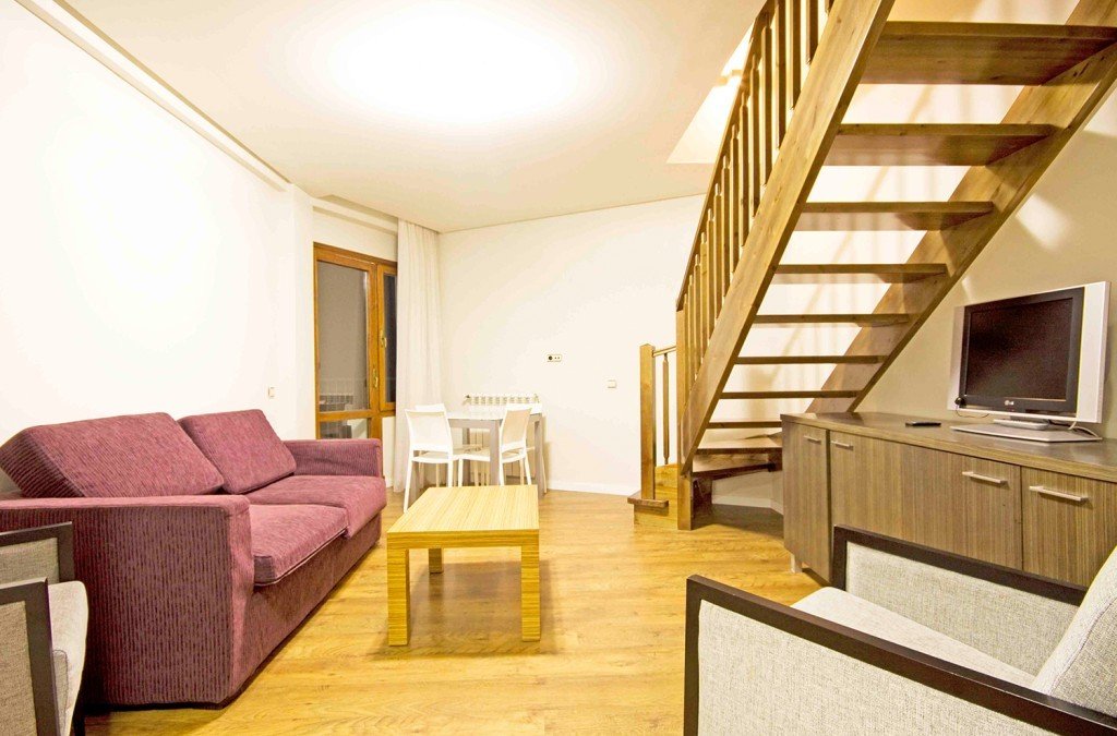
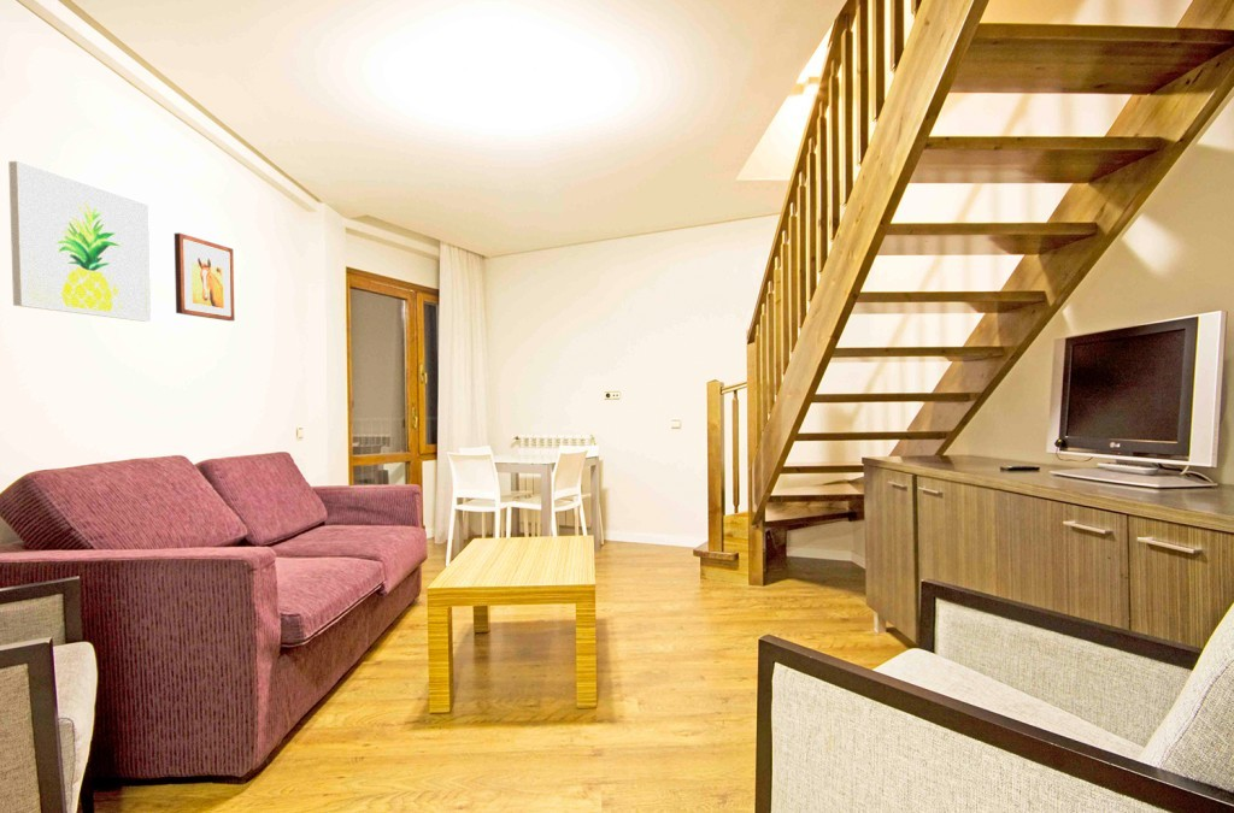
+ wall art [174,232,236,322]
+ wall art [7,160,152,323]
